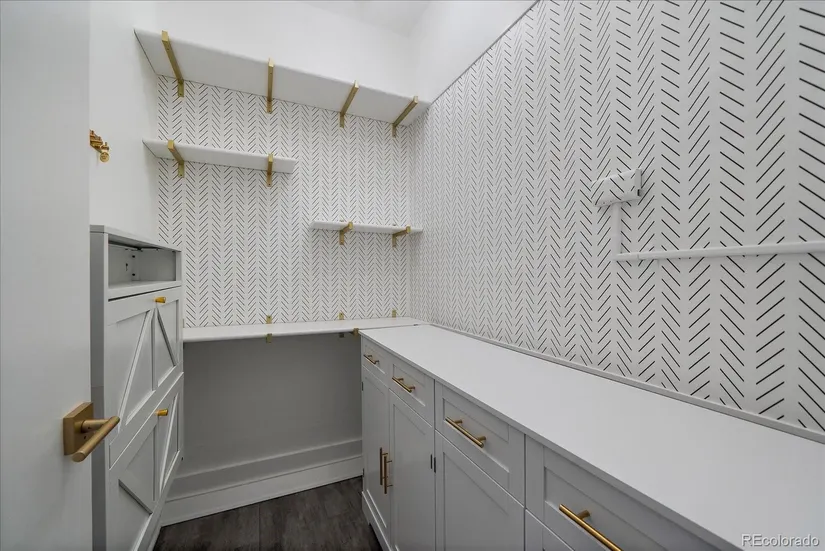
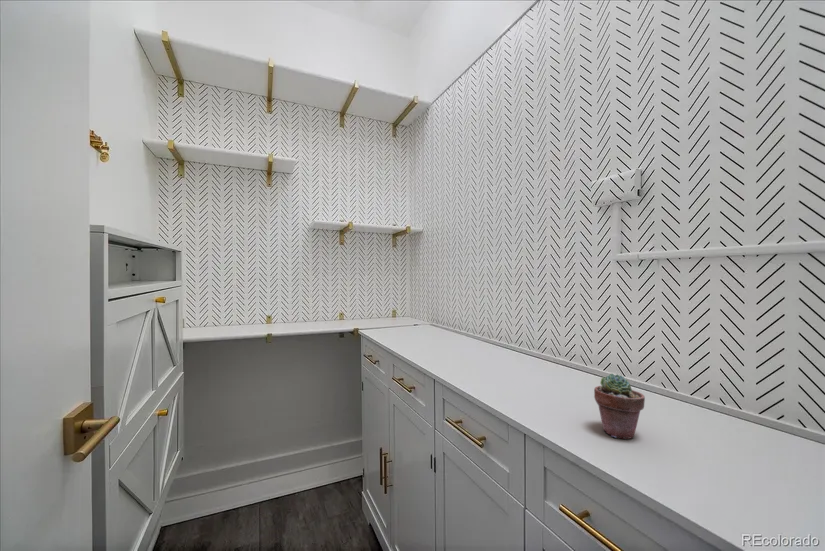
+ potted succulent [593,372,646,440]
